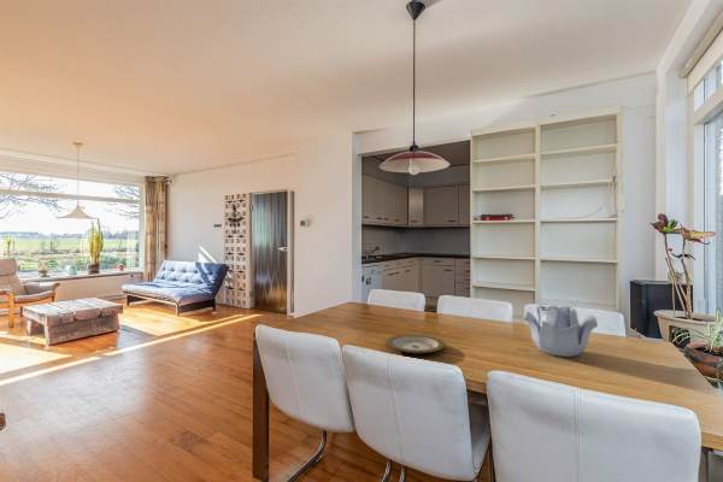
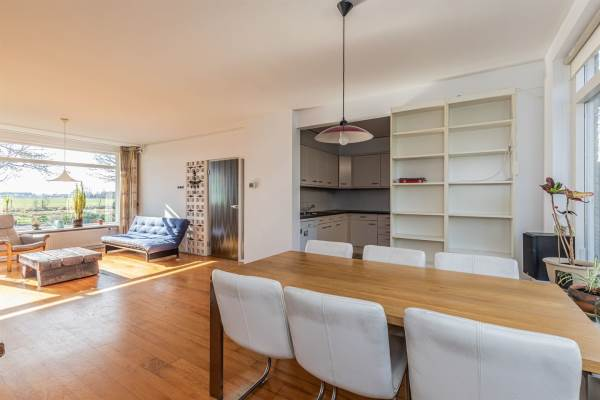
- plate [384,334,447,355]
- decorative bowl [523,305,599,358]
